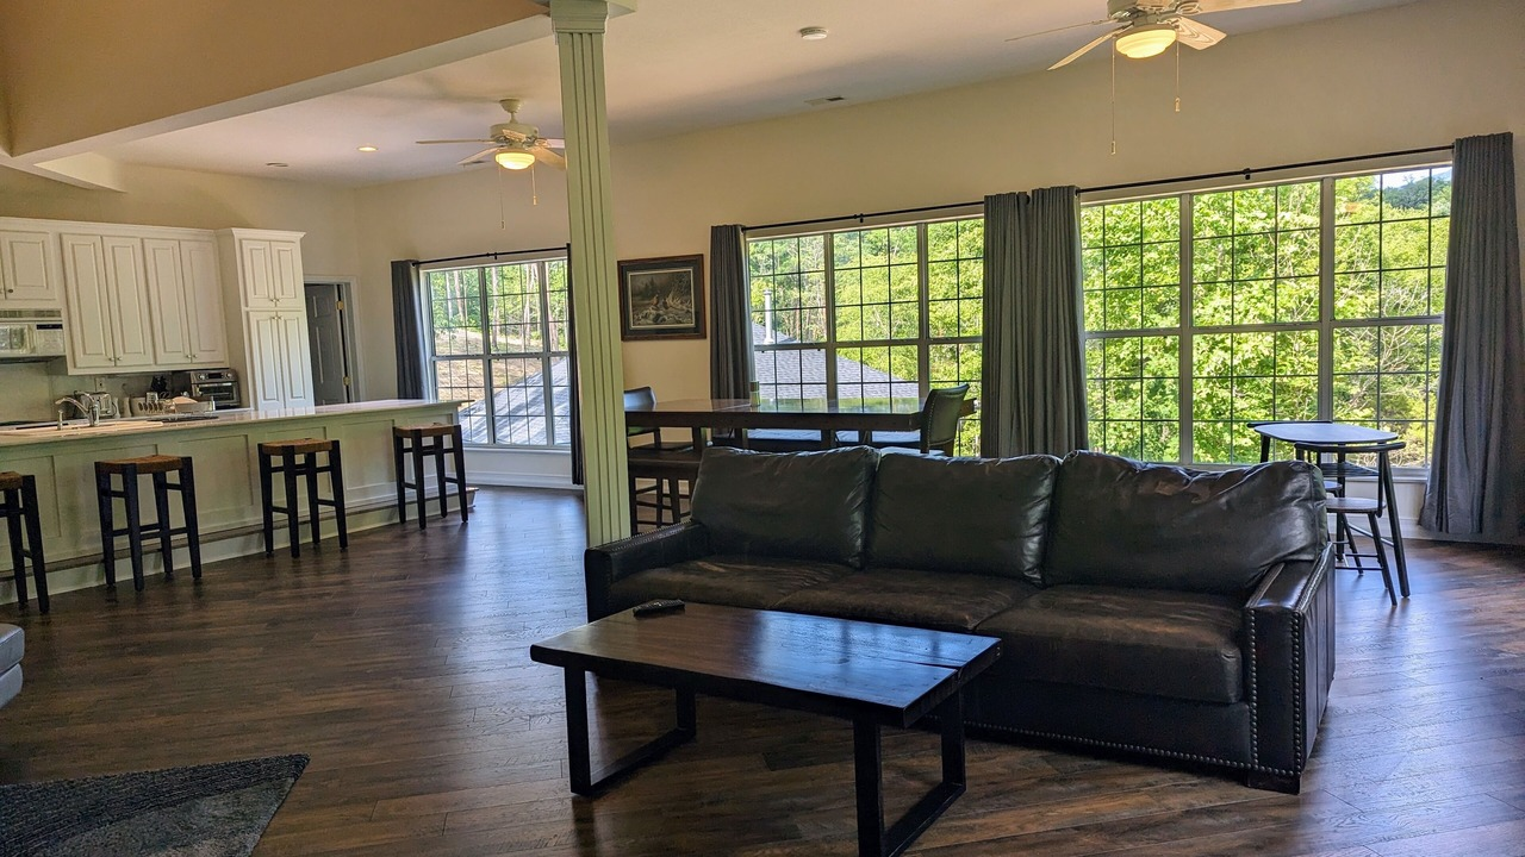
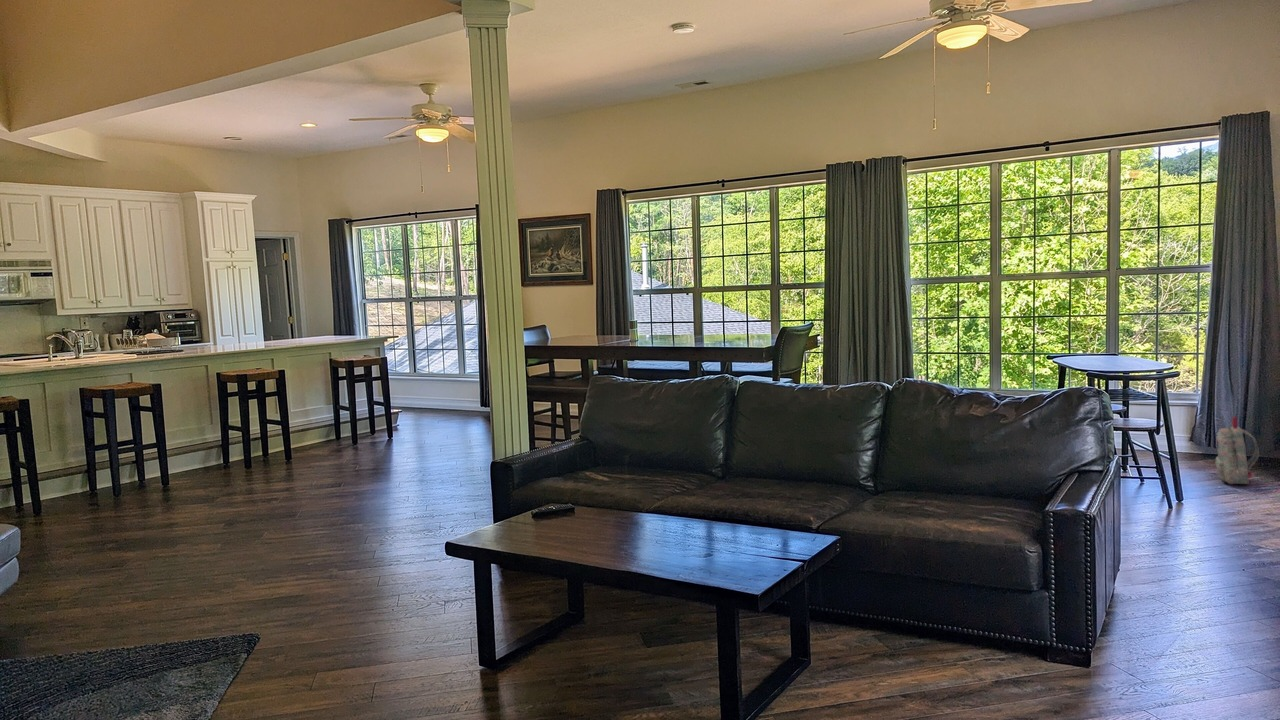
+ backpack [1215,416,1260,485]
